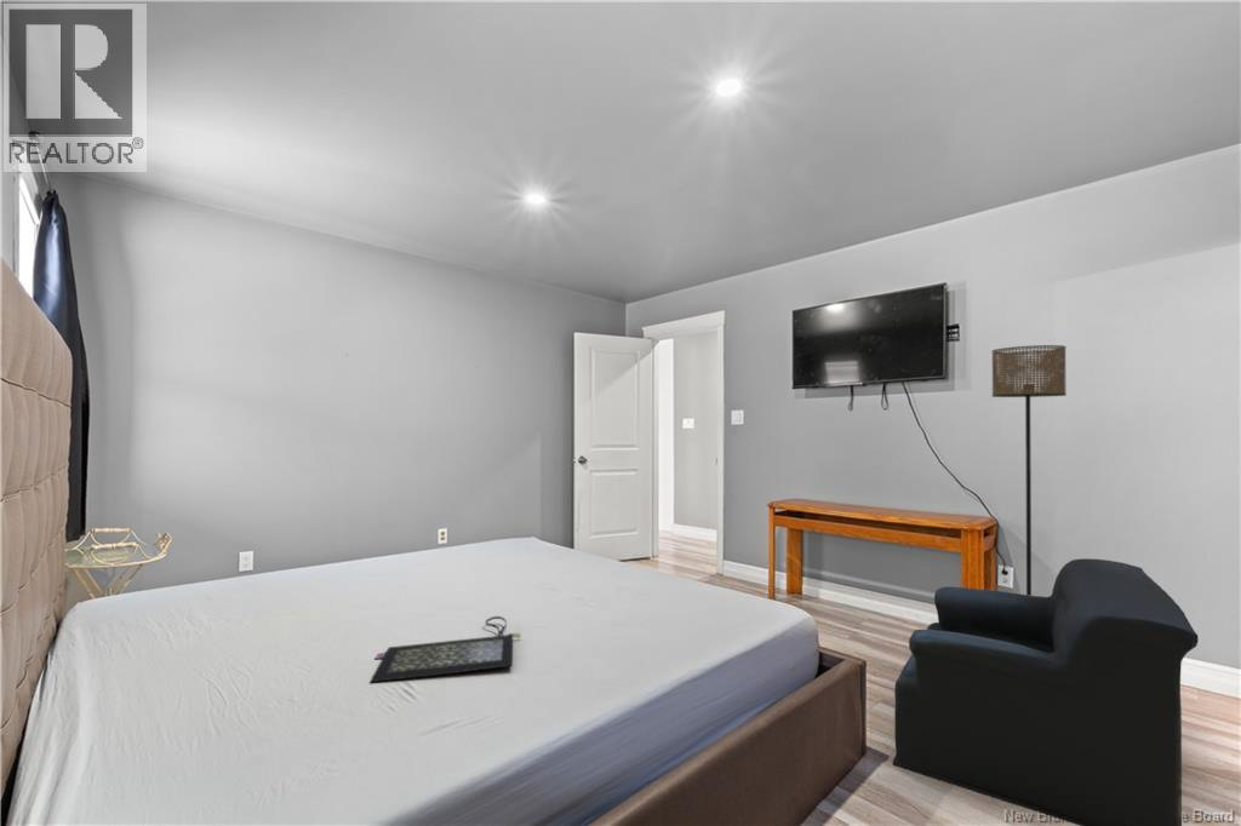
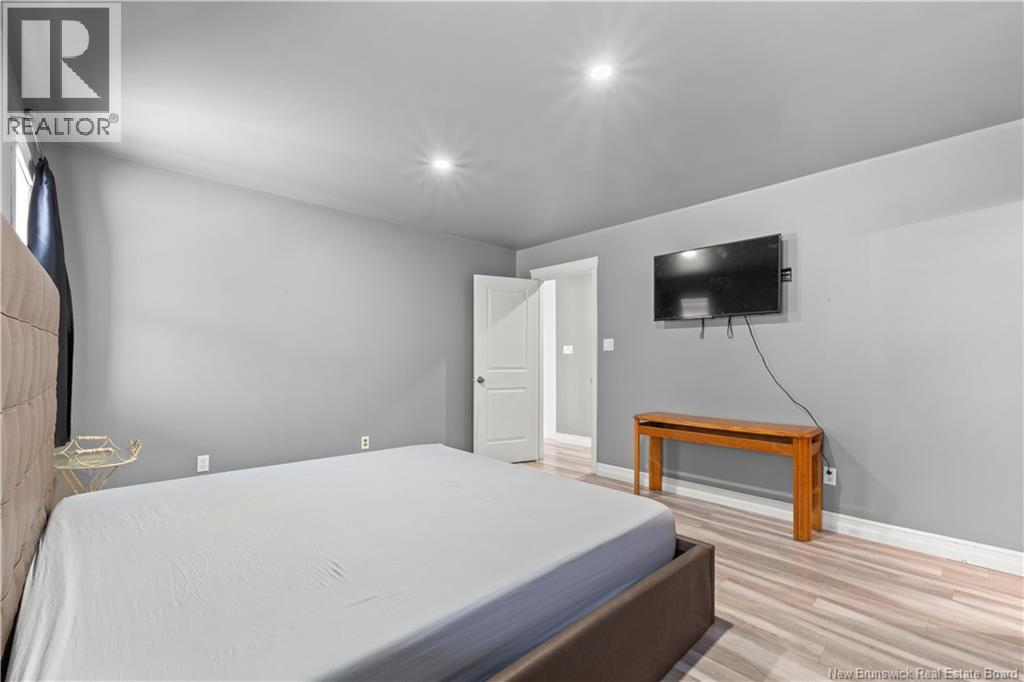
- armchair [892,557,1200,826]
- clutch bag [368,615,522,683]
- floor lamp [990,344,1068,596]
